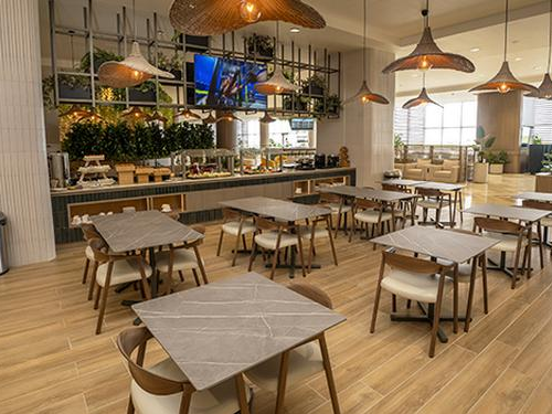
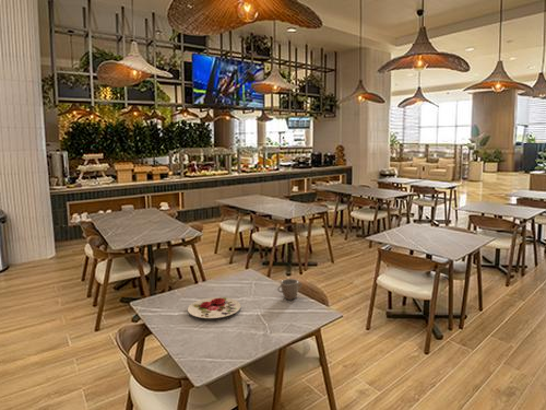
+ mug [276,278,304,301]
+ plate [187,296,242,319]
